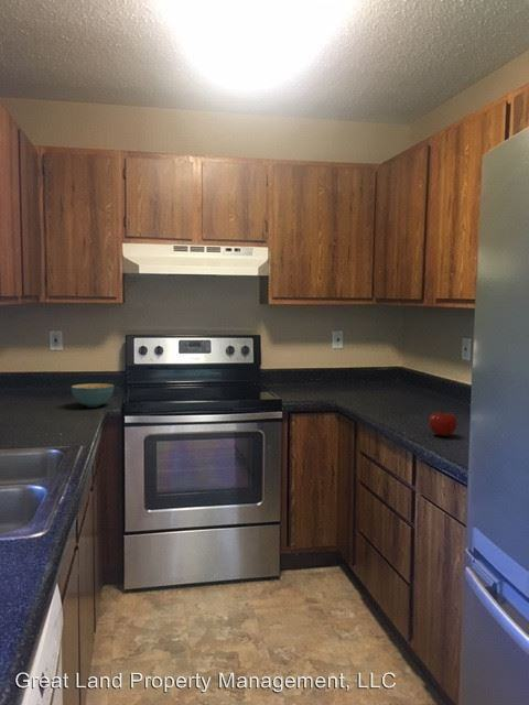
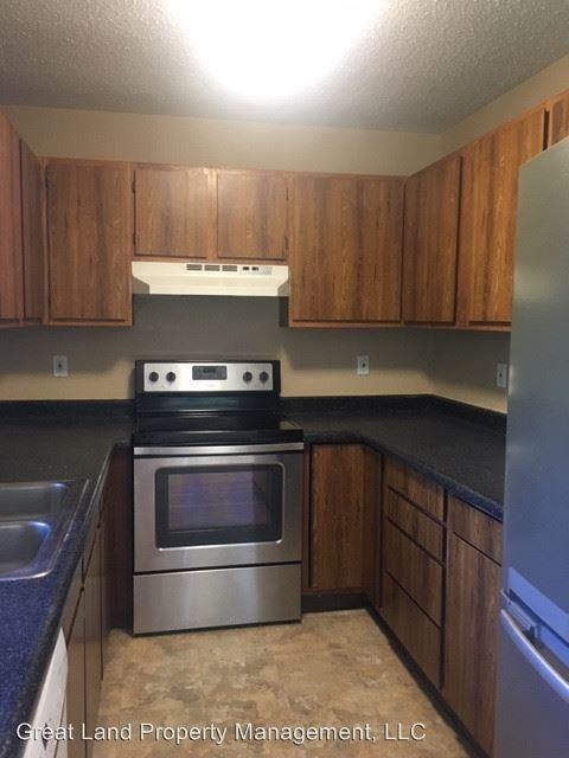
- fruit [428,408,458,437]
- cereal bowl [71,382,115,409]
